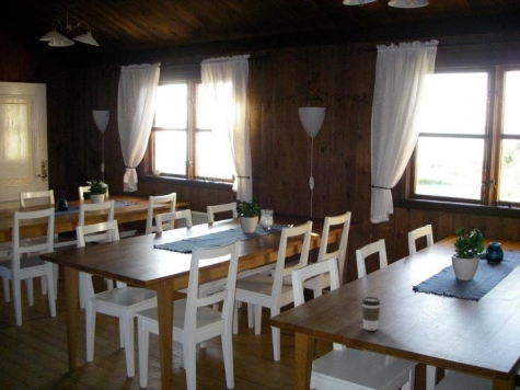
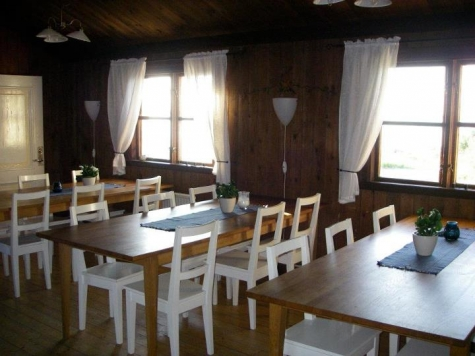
- coffee cup [360,296,382,331]
